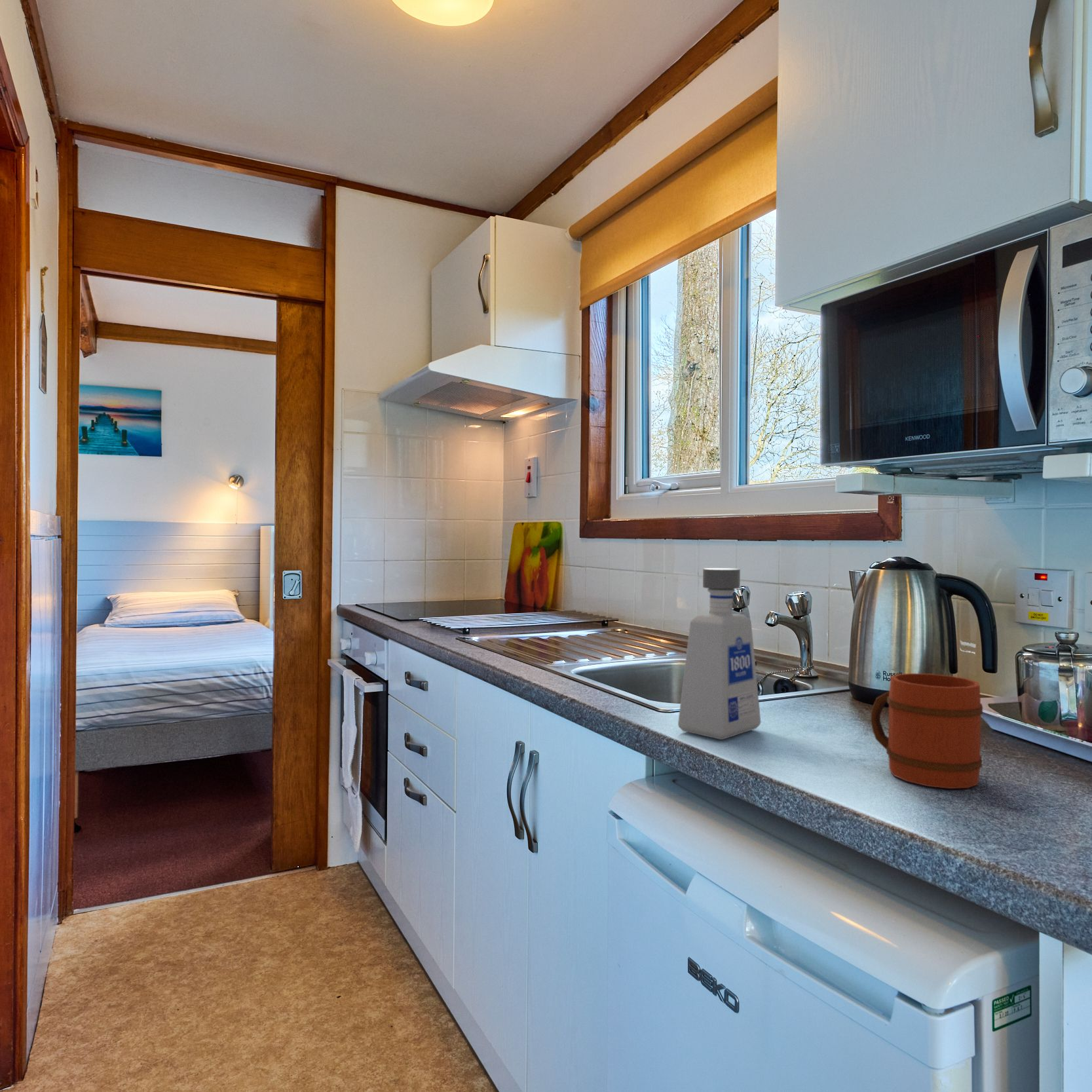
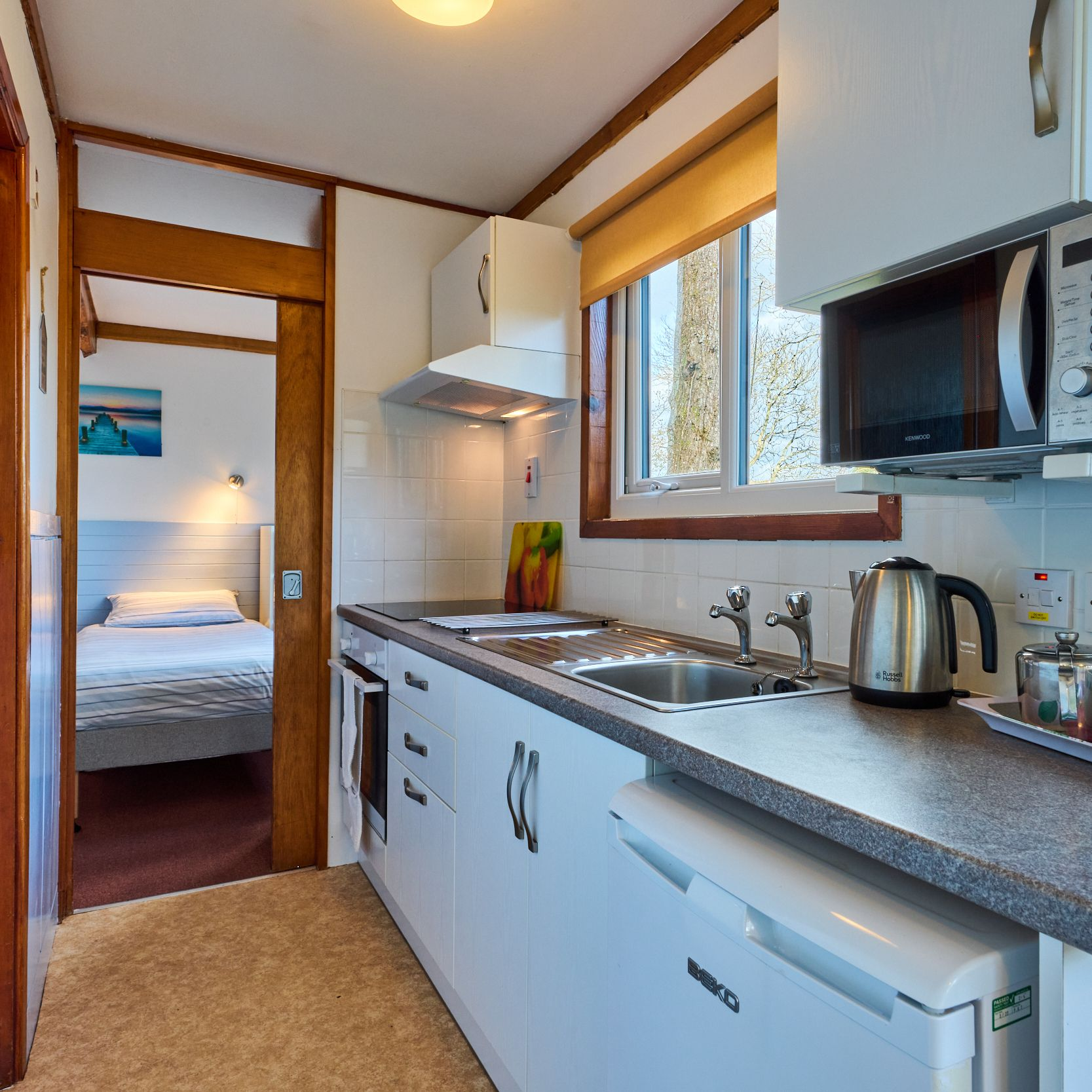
- soap dispenser [677,567,761,740]
- mug [871,673,983,789]
